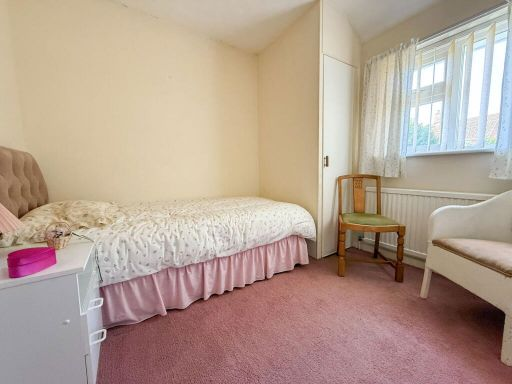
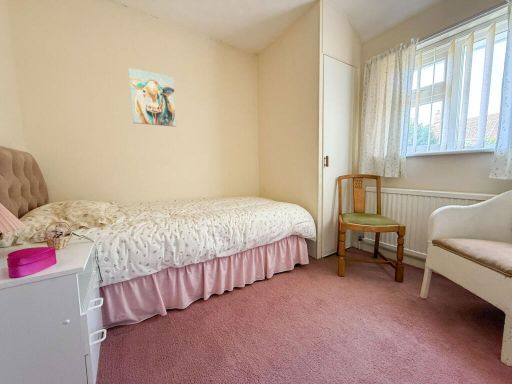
+ wall art [127,67,177,128]
